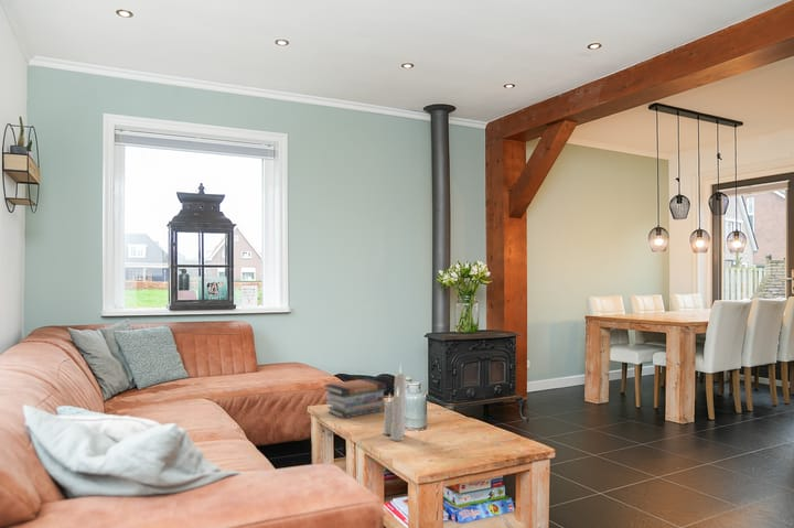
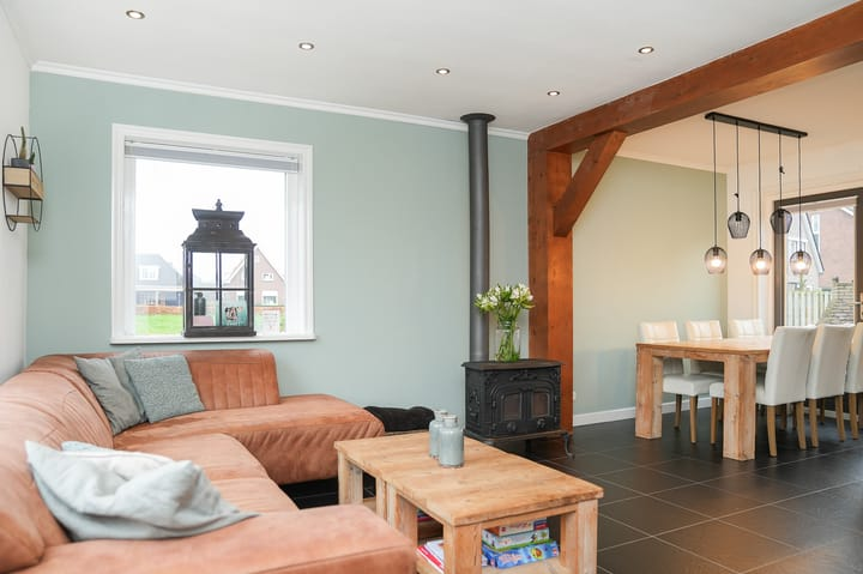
- book stack [323,377,387,419]
- candle [382,364,407,442]
